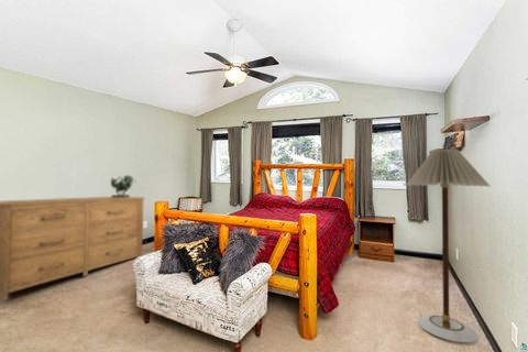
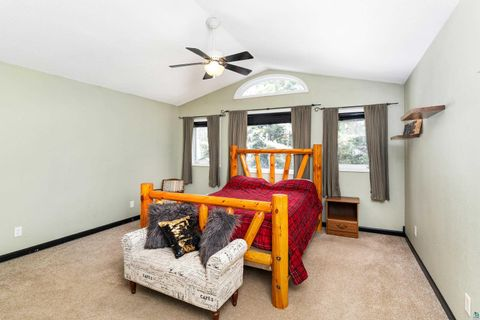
- dresser [0,196,146,302]
- potted plant [109,174,136,198]
- floor lamp [405,148,491,343]
